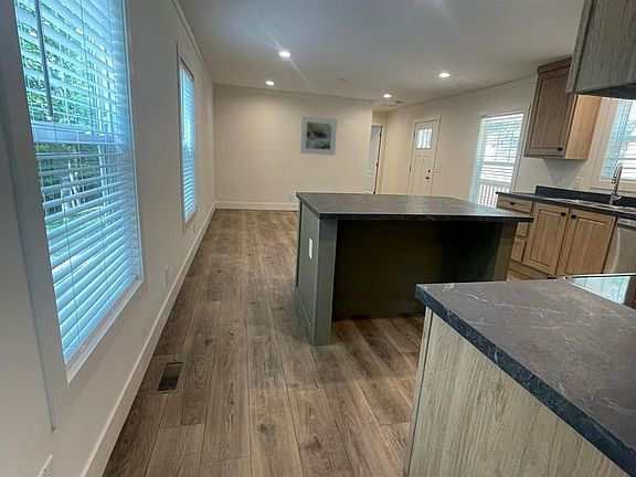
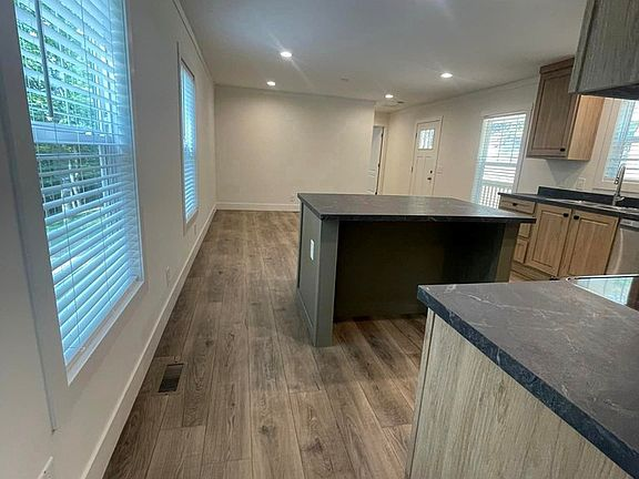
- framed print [299,115,338,157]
